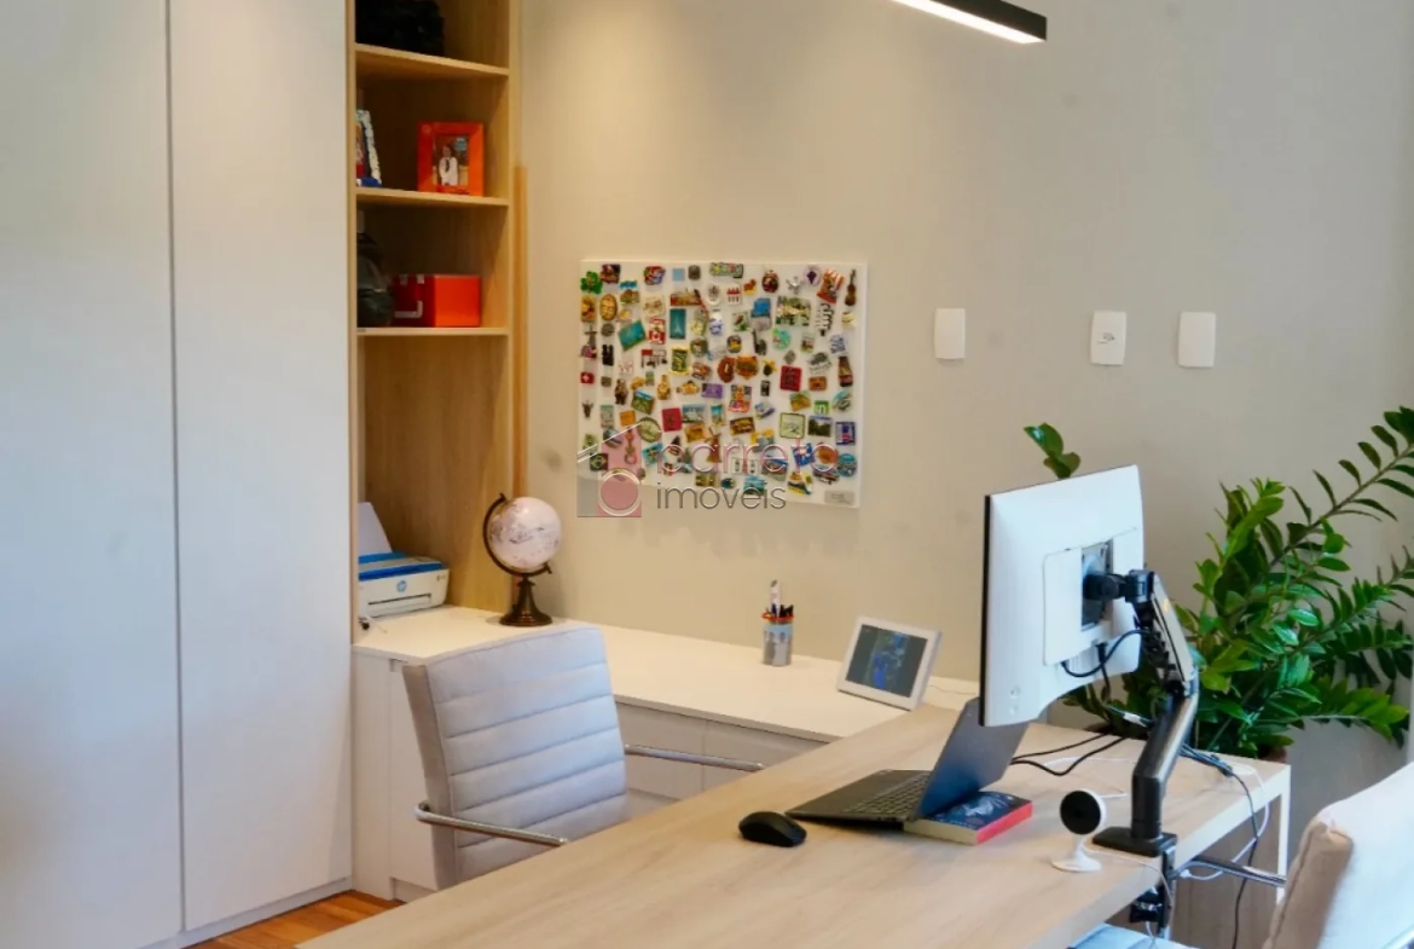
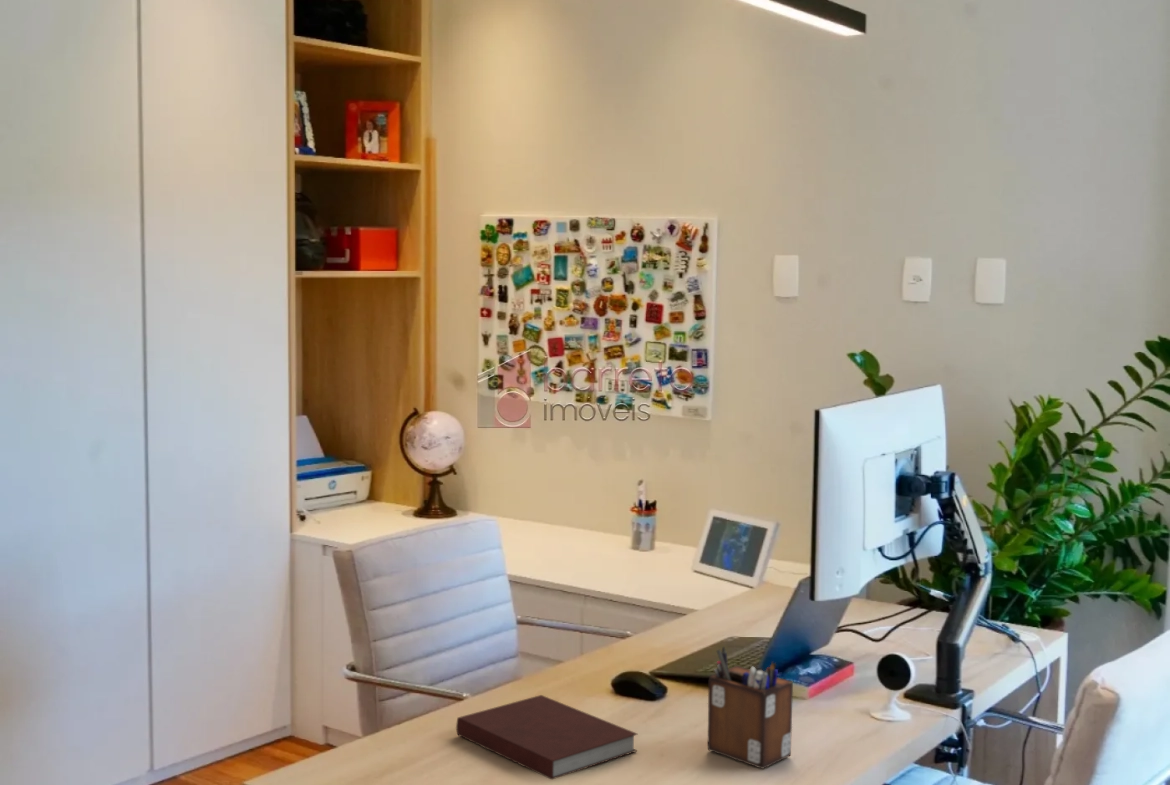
+ notebook [455,694,638,781]
+ desk organizer [707,645,794,770]
